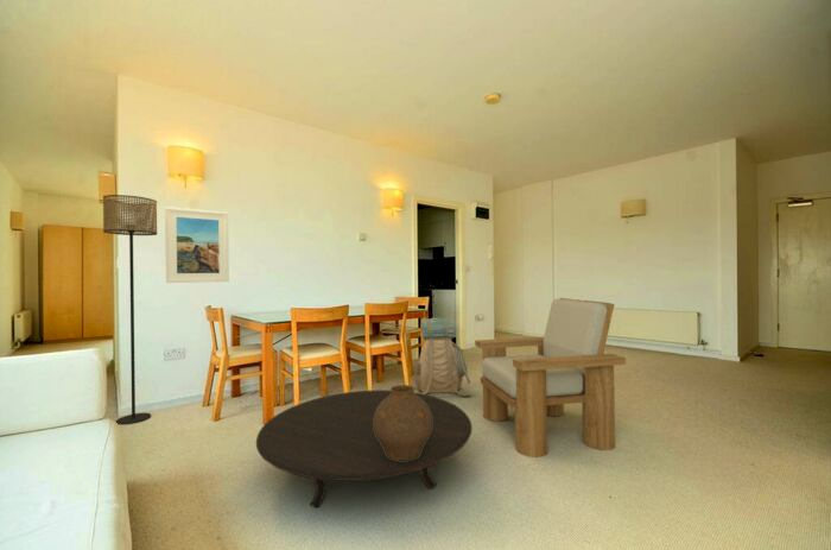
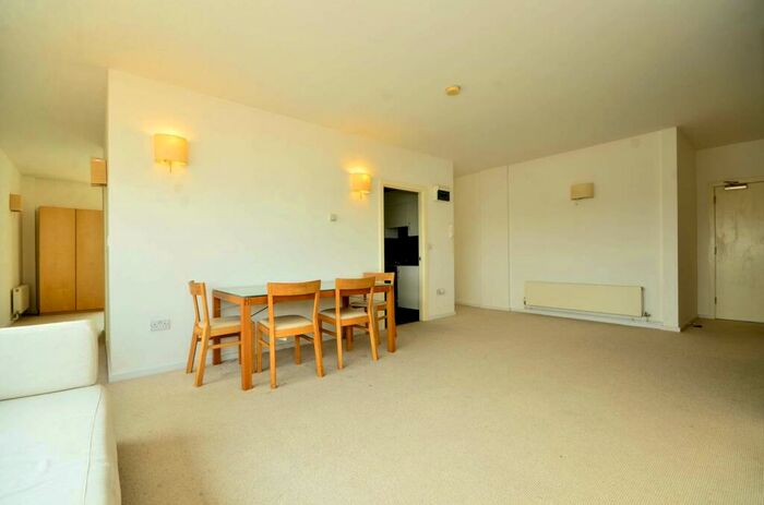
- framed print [164,206,230,284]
- armchair [474,297,627,459]
- vase [374,384,432,461]
- backpack [412,317,472,397]
- table [255,388,474,508]
- floor lamp [102,194,158,425]
